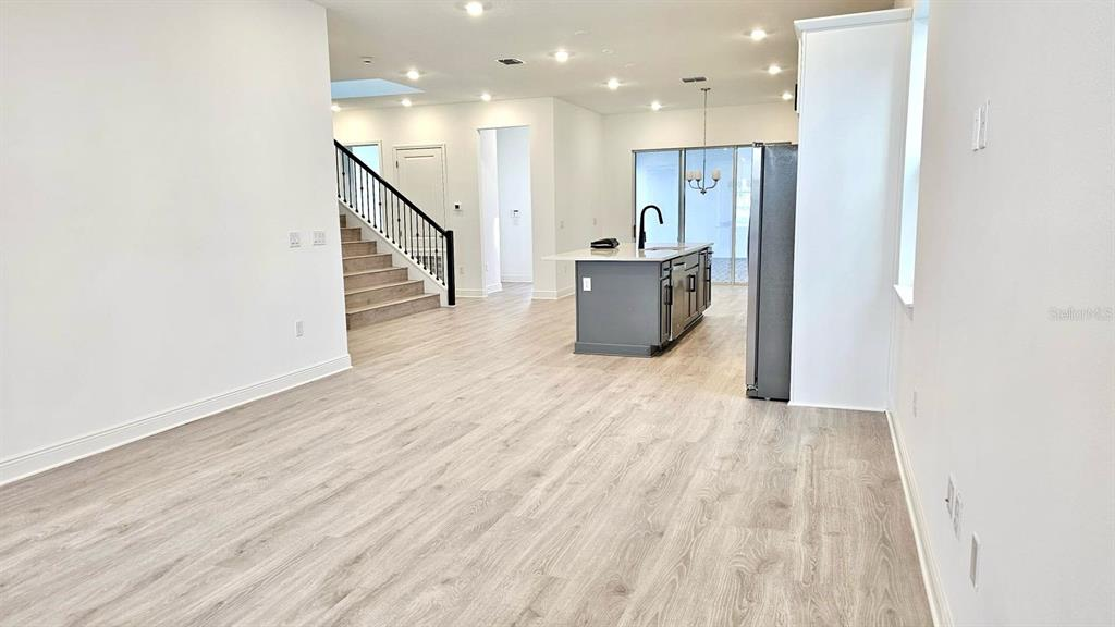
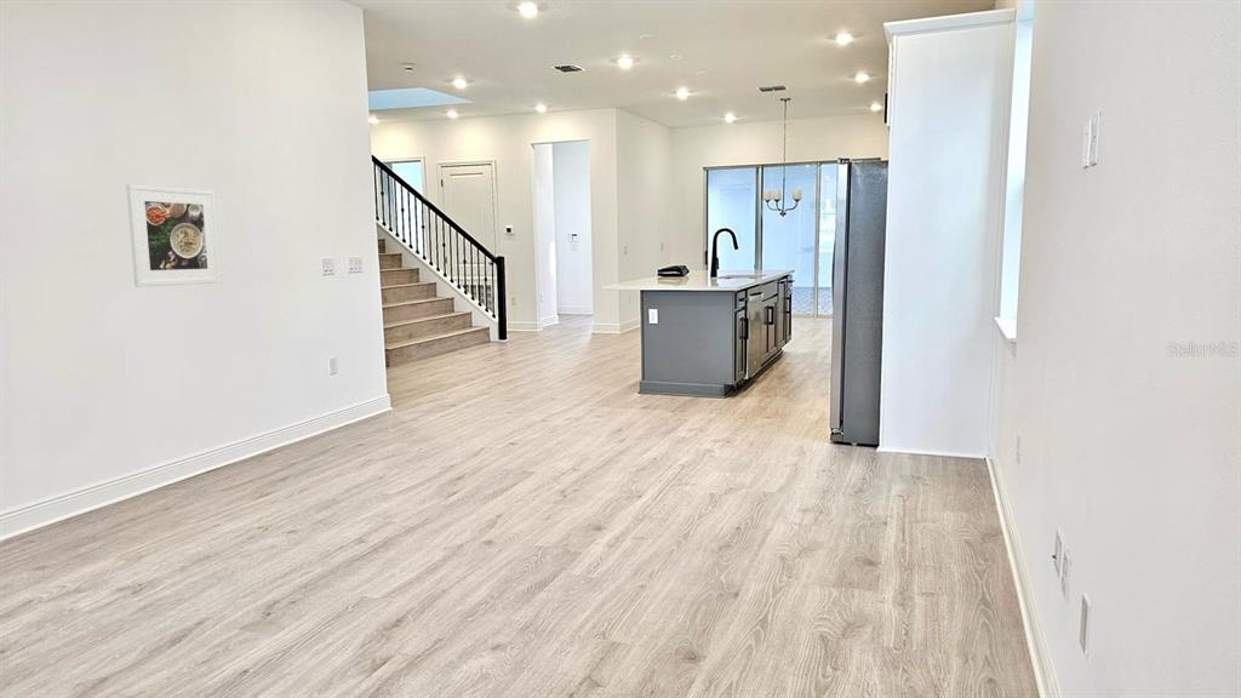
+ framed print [125,183,222,288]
